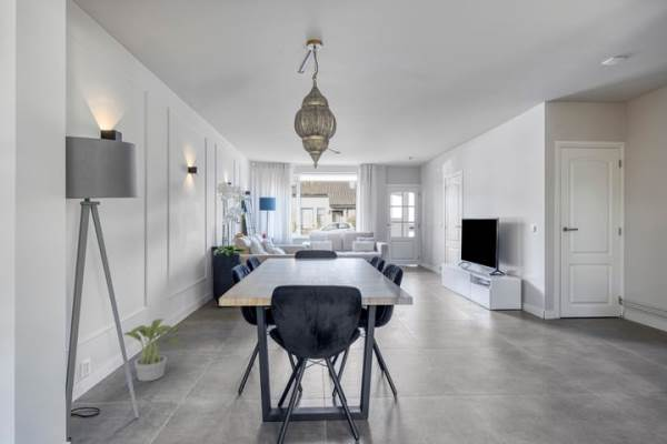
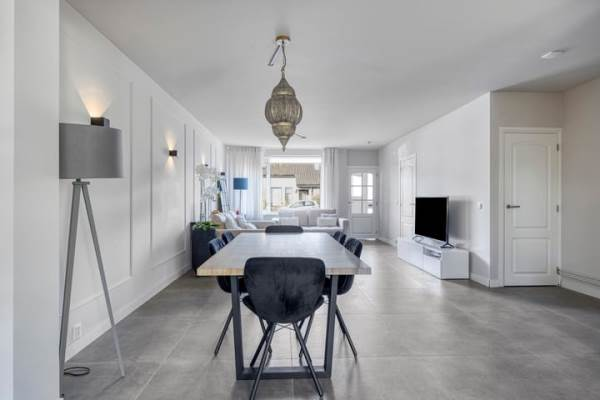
- potted plant [122,317,183,382]
